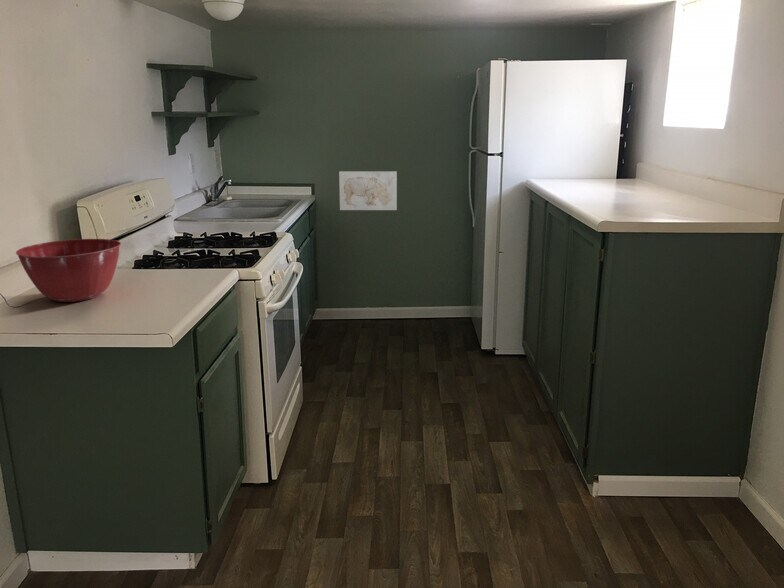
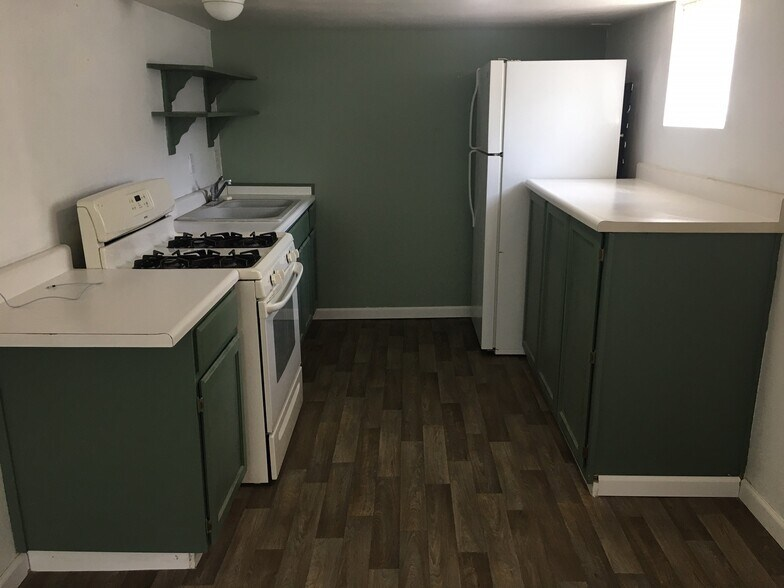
- wall art [338,170,398,211]
- mixing bowl [15,238,122,303]
